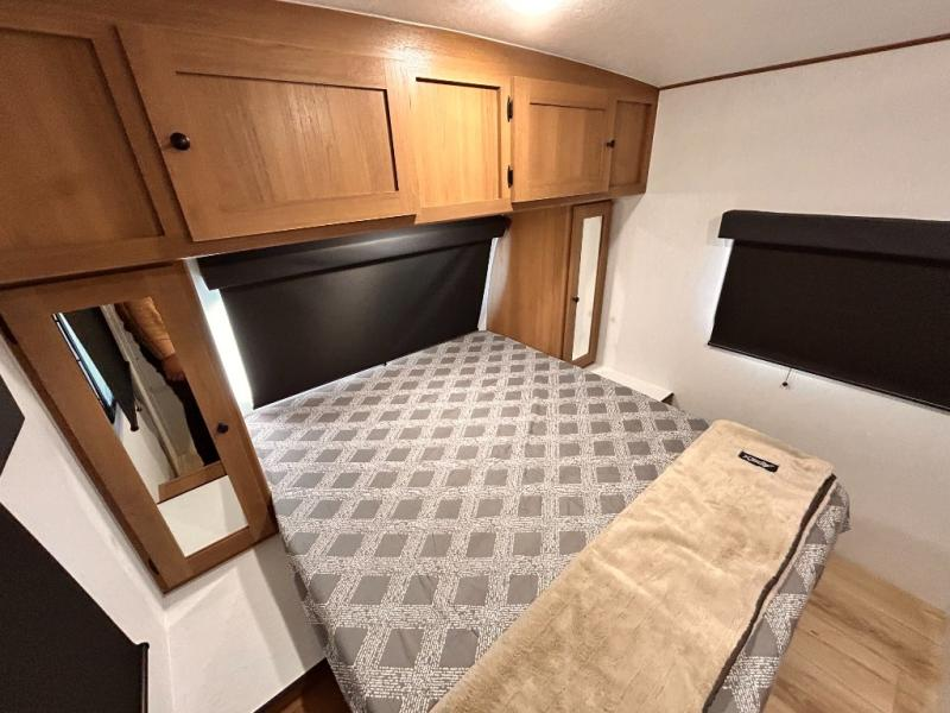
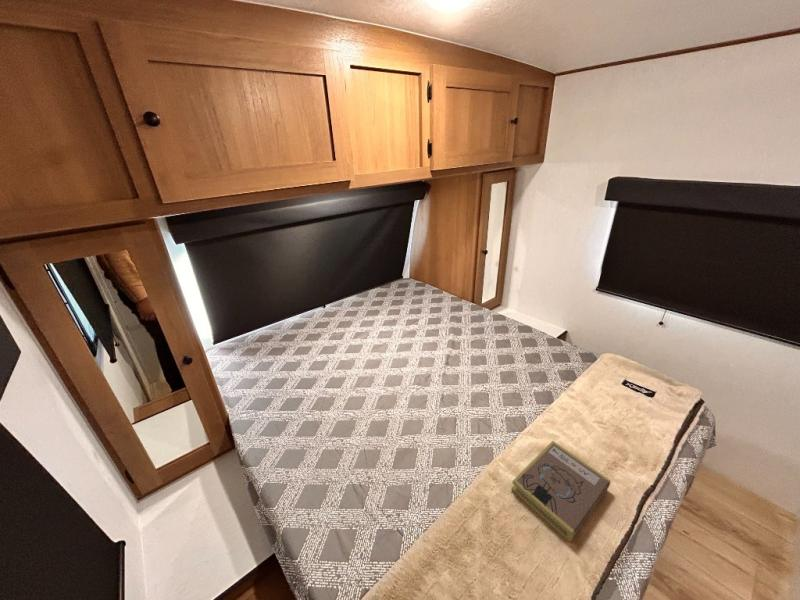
+ book [510,440,611,542]
